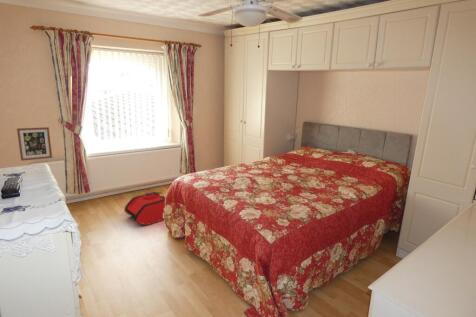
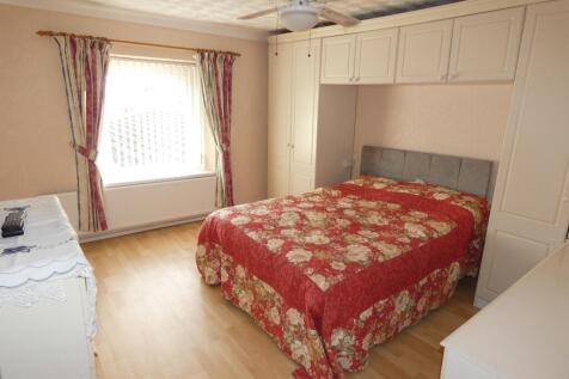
- backpack [123,191,166,226]
- wall art [16,126,53,162]
